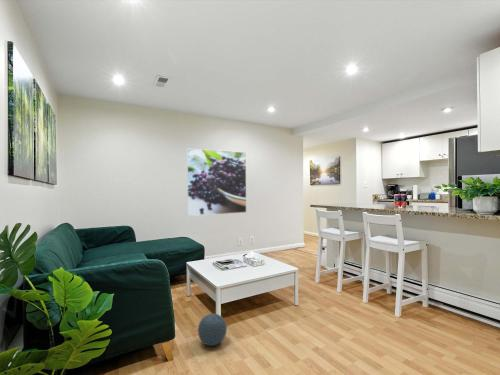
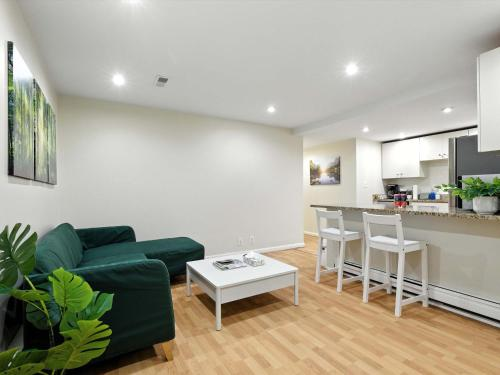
- ball [197,313,228,347]
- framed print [186,147,247,217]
